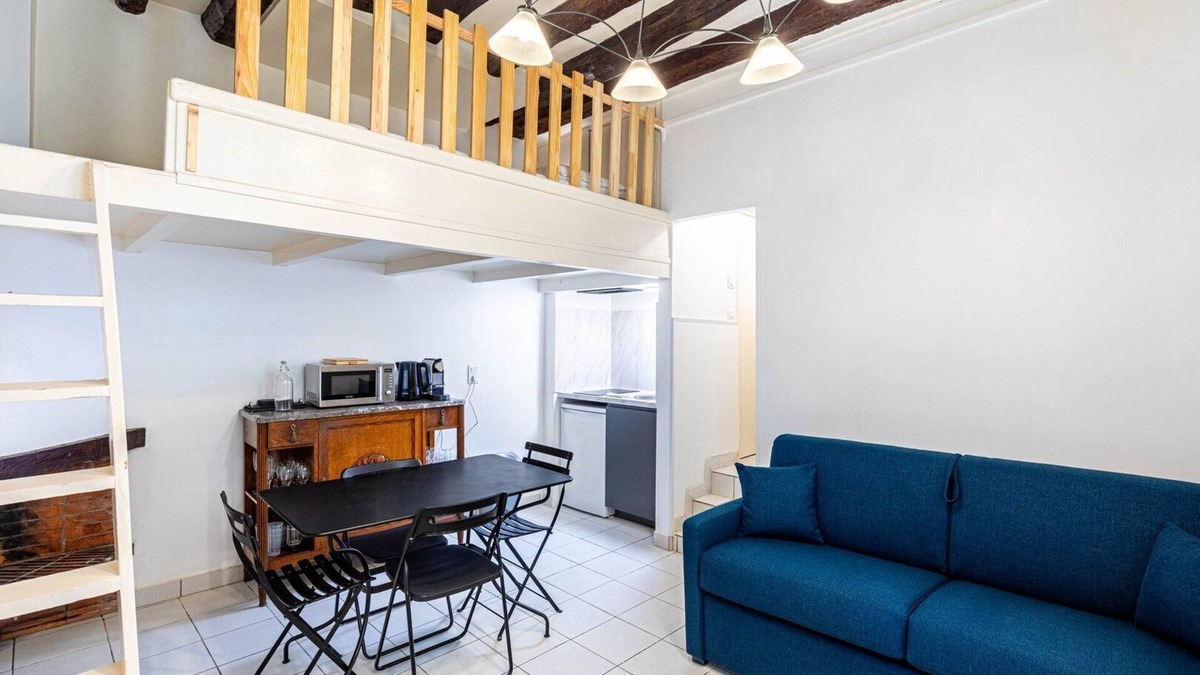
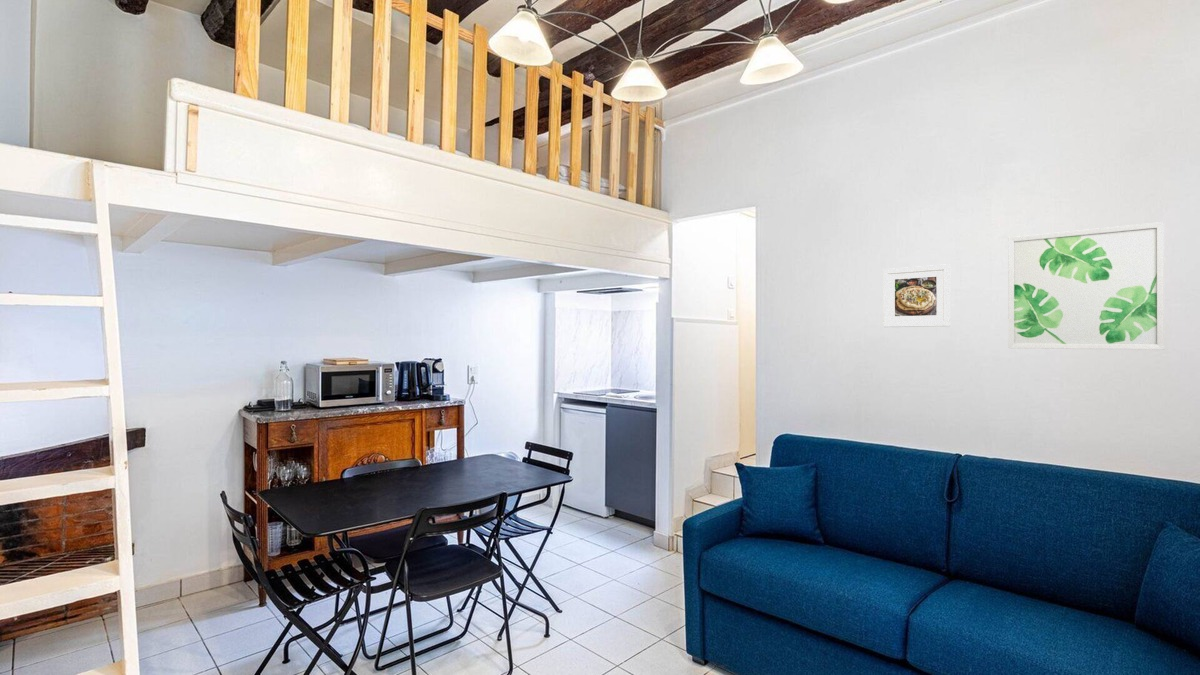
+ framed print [882,263,951,328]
+ wall art [1007,221,1165,351]
